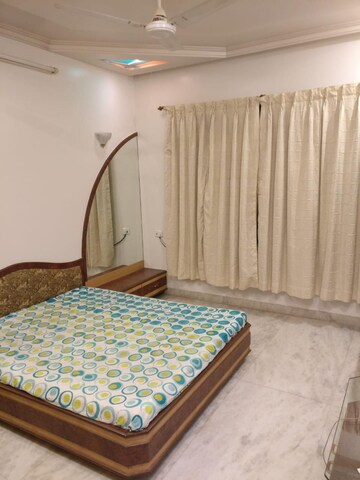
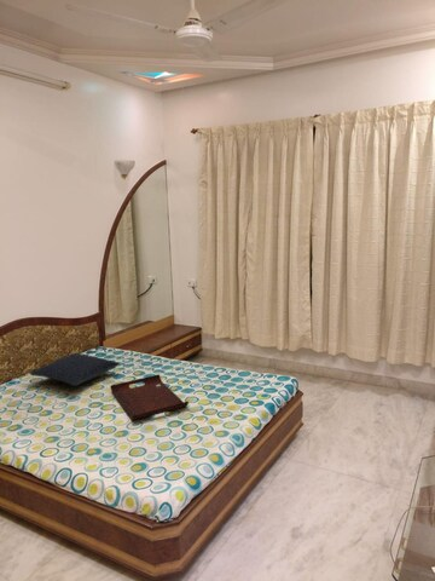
+ pillow [29,352,121,387]
+ serving tray [109,373,190,421]
